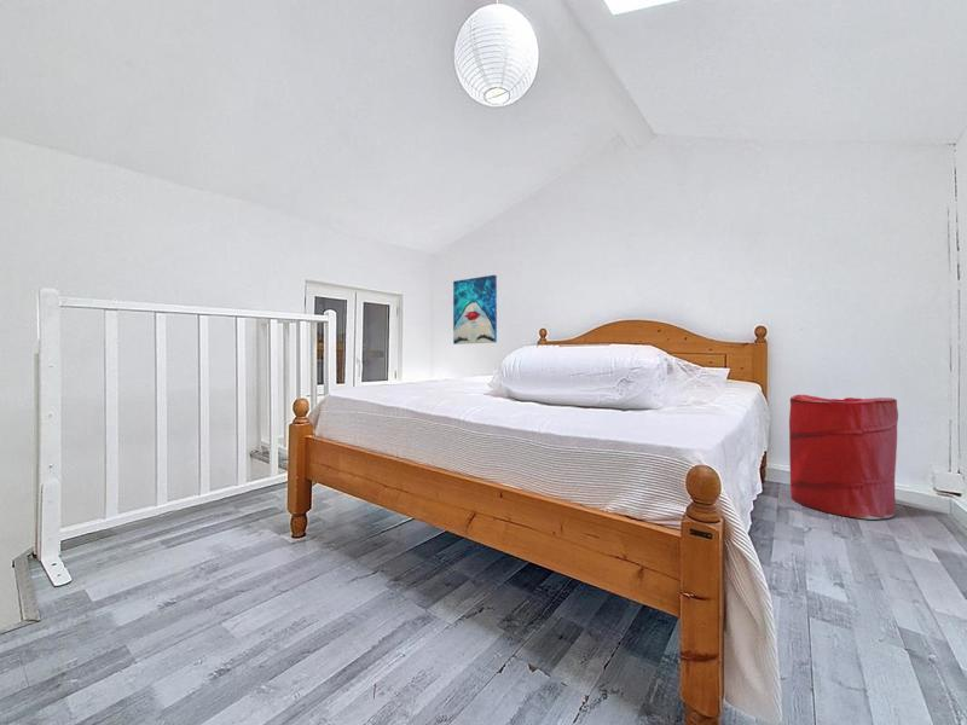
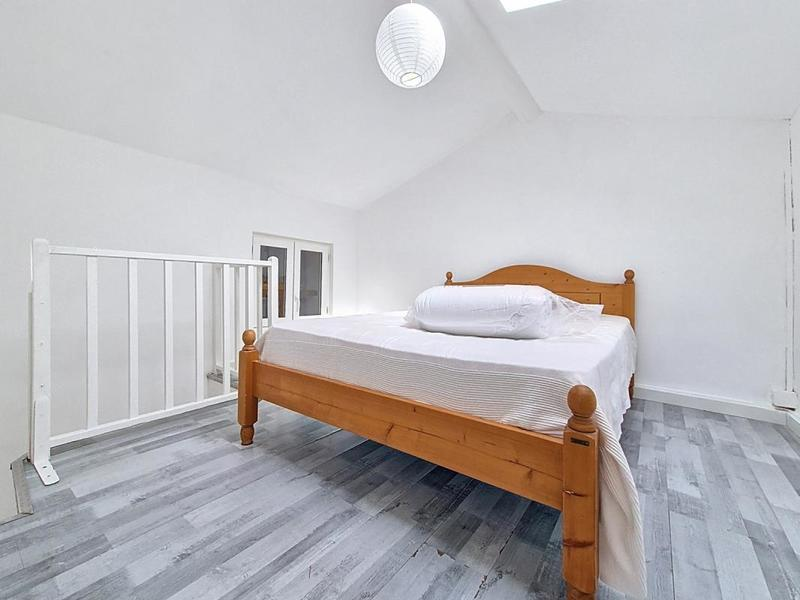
- wall art [452,274,498,346]
- laundry hamper [788,393,899,521]
